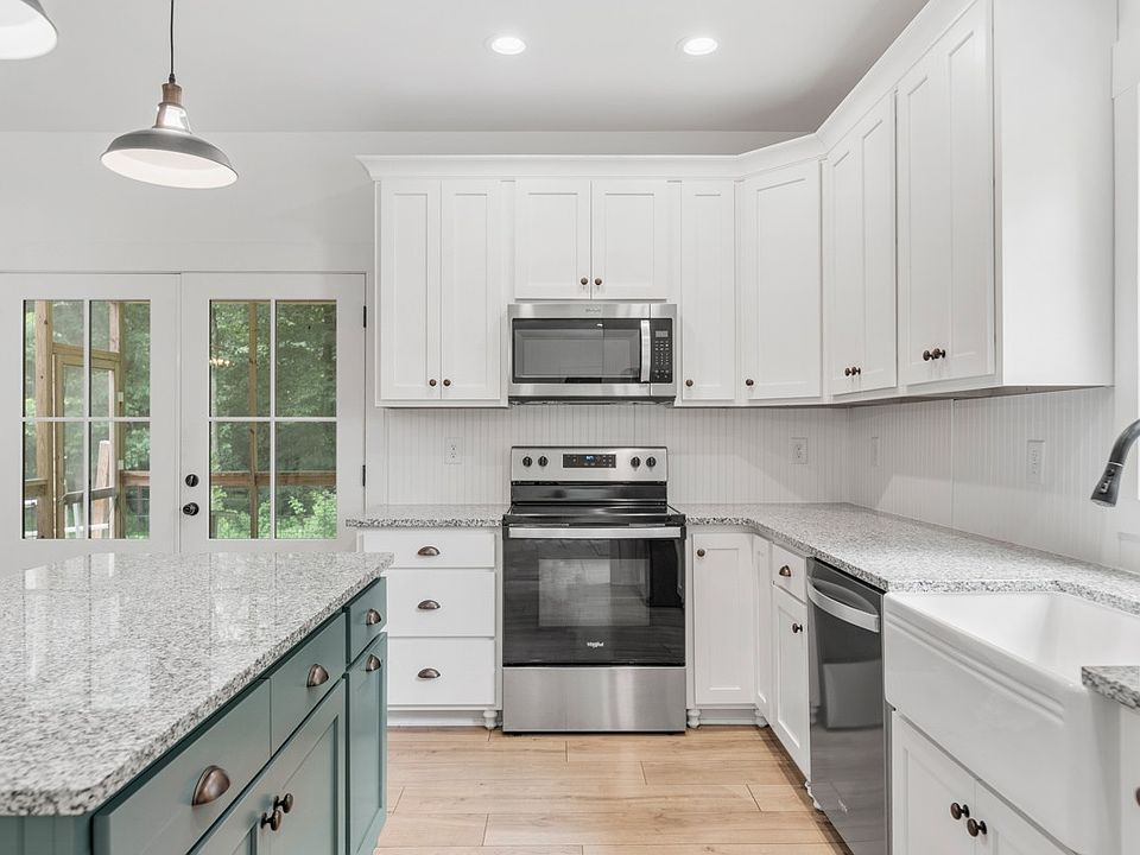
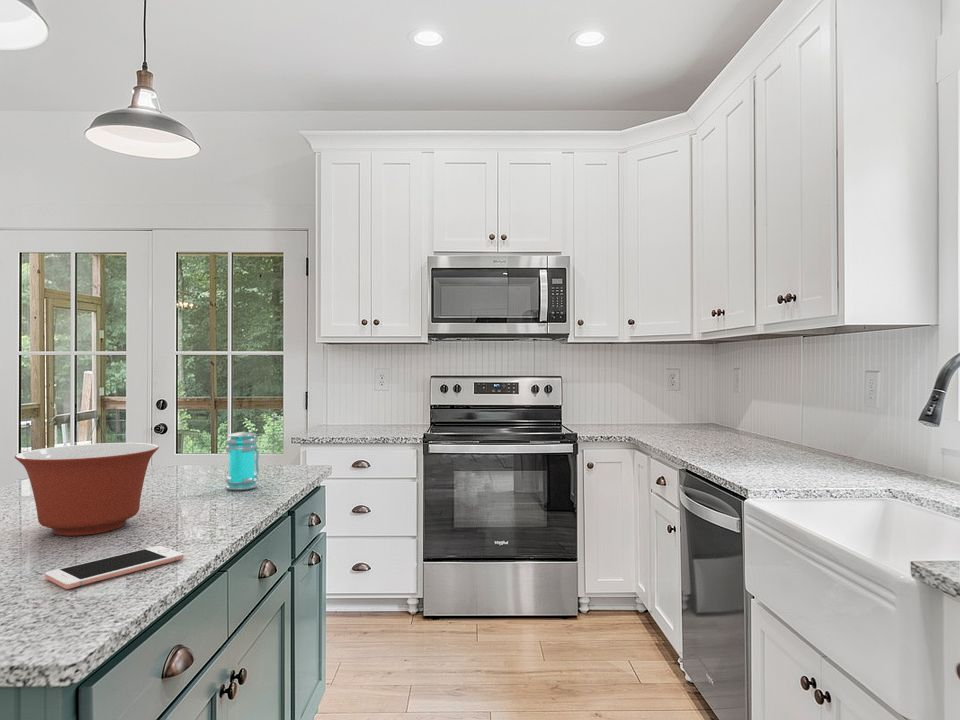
+ mixing bowl [14,442,160,537]
+ cell phone [44,545,184,590]
+ jar [224,431,260,491]
